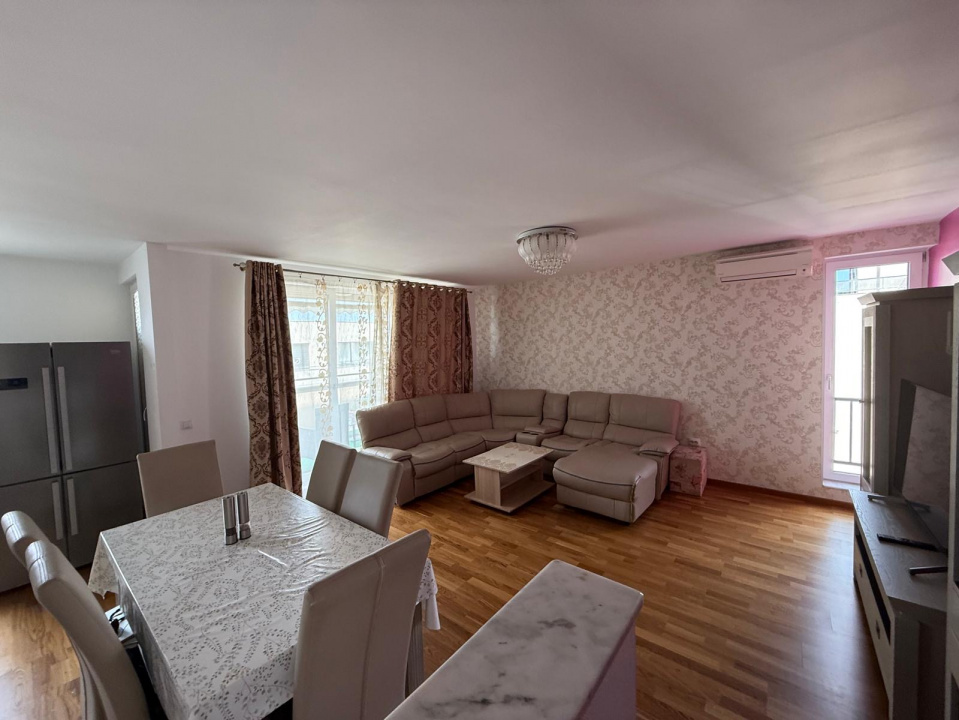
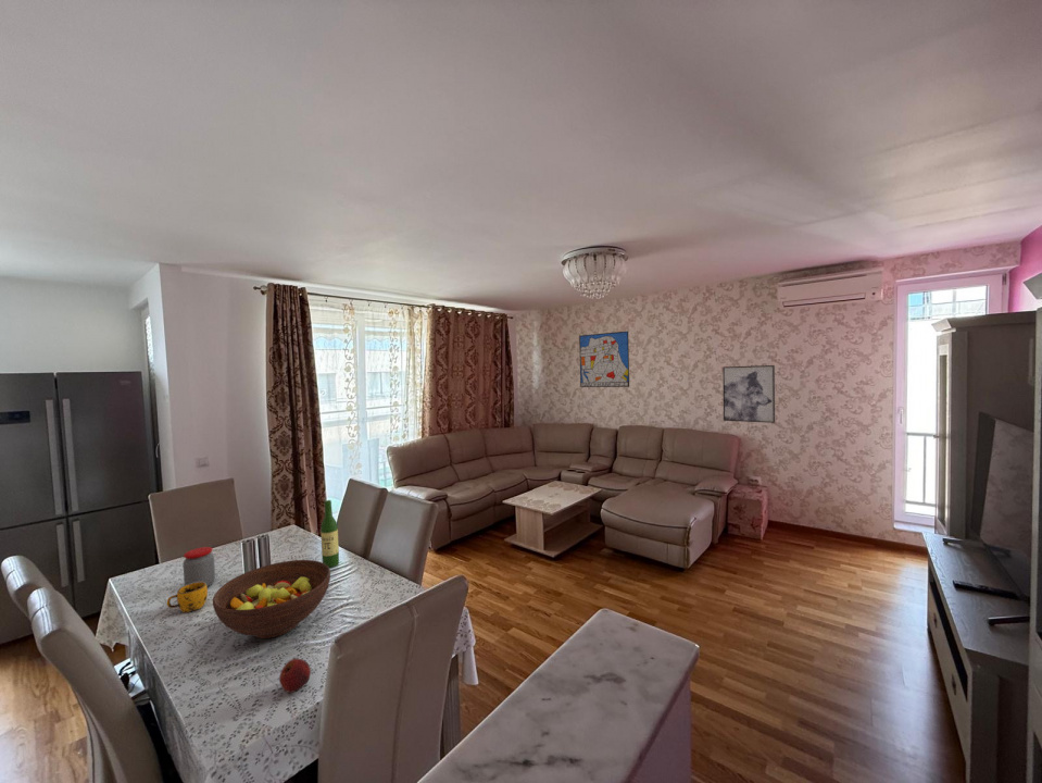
+ wine bottle [319,499,340,569]
+ wall art [578,331,630,388]
+ fruit bowl [212,559,331,639]
+ mug [166,582,209,613]
+ jar [181,546,216,588]
+ wall art [721,364,776,424]
+ apple [278,658,312,694]
